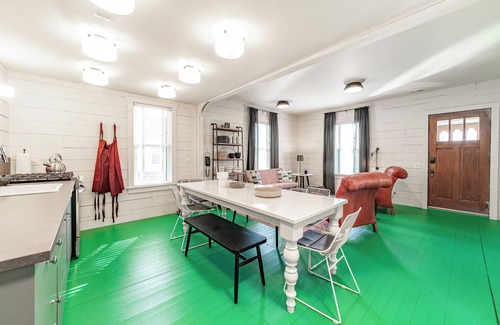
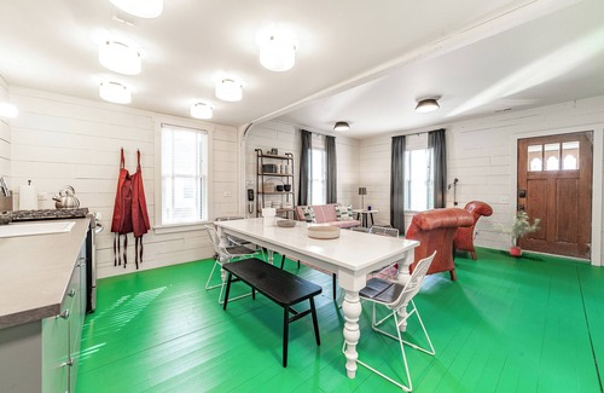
+ potted tree [493,212,542,258]
